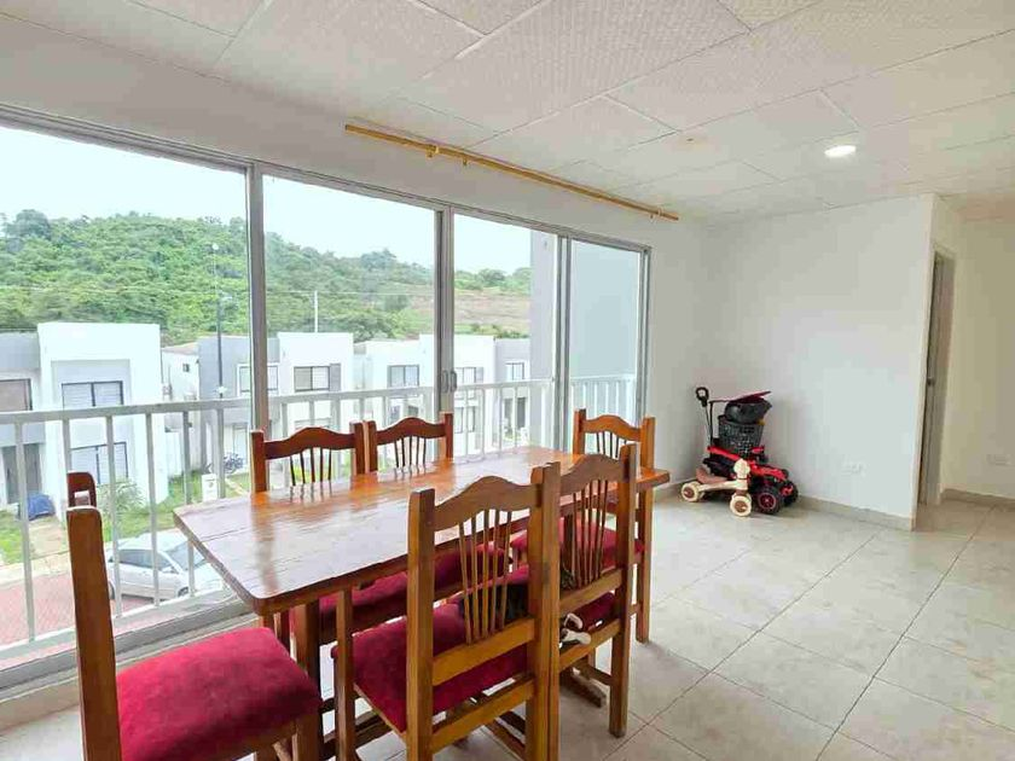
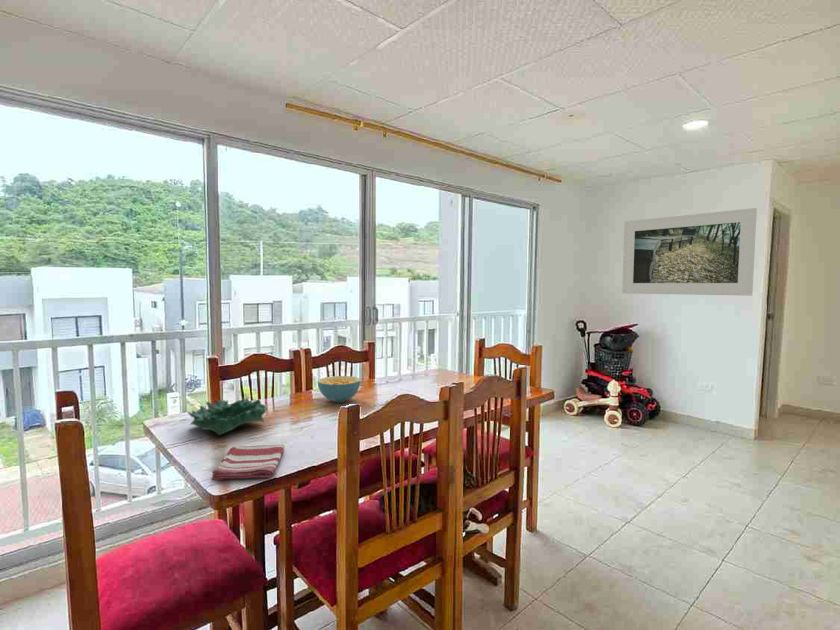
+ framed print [621,207,758,297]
+ decorative bowl [186,396,267,436]
+ cereal bowl [317,375,361,403]
+ dish towel [210,444,285,481]
